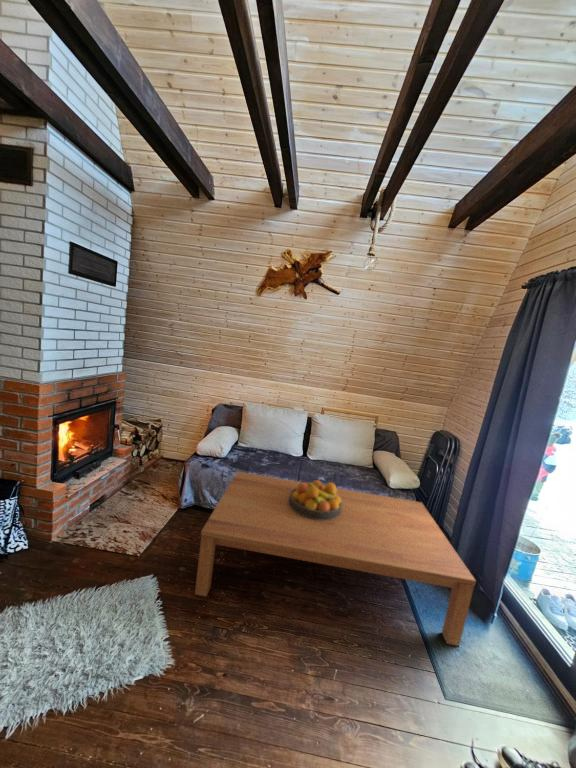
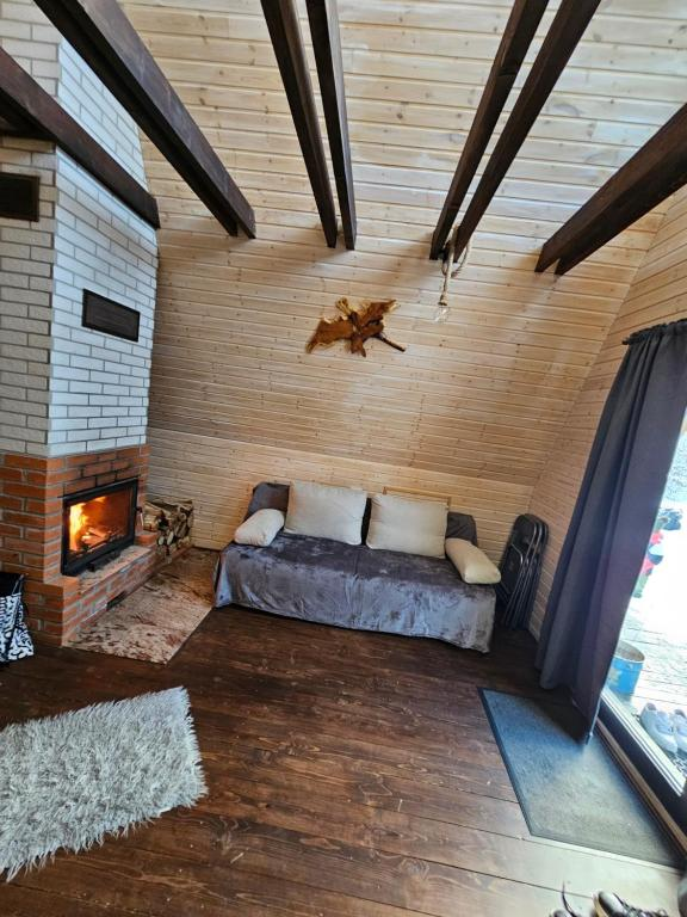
- coffee table [194,470,477,647]
- fruit bowl [289,479,342,520]
